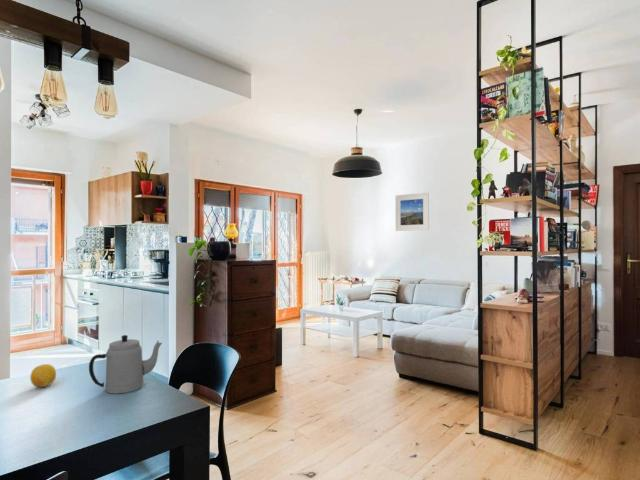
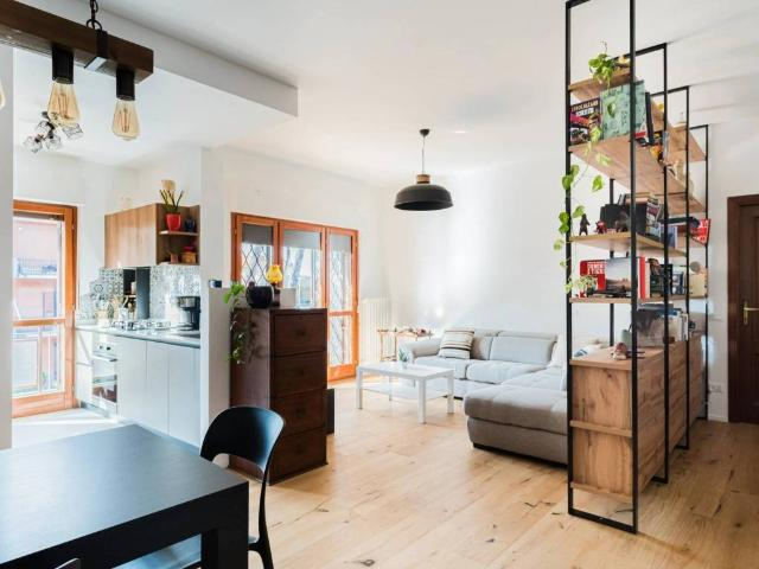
- teapot [88,334,163,395]
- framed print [394,192,430,232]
- fruit [29,363,57,388]
